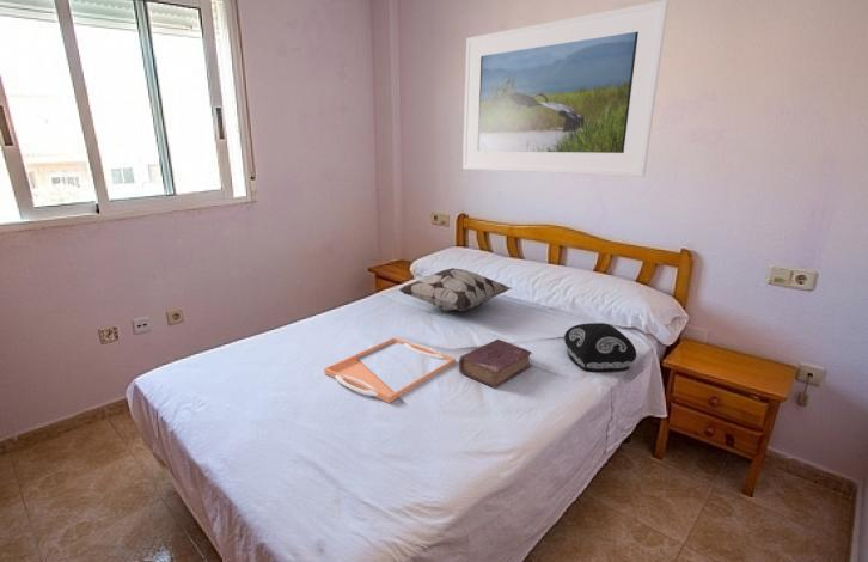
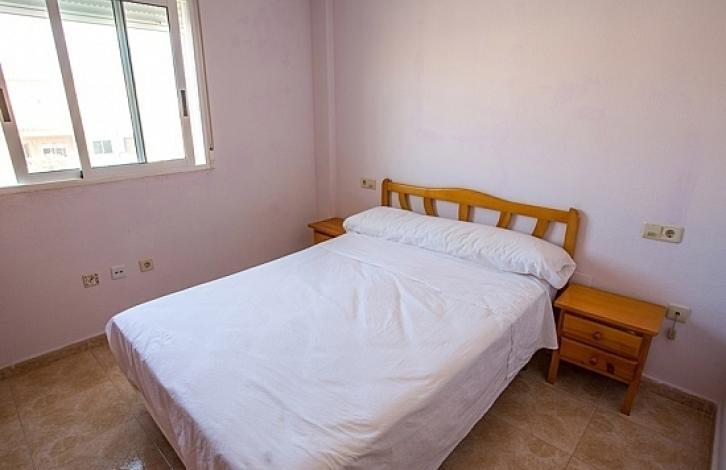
- serving tray [323,337,457,404]
- book [458,338,533,390]
- decorative pillow [397,267,513,312]
- cushion [563,322,637,373]
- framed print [461,0,670,178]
